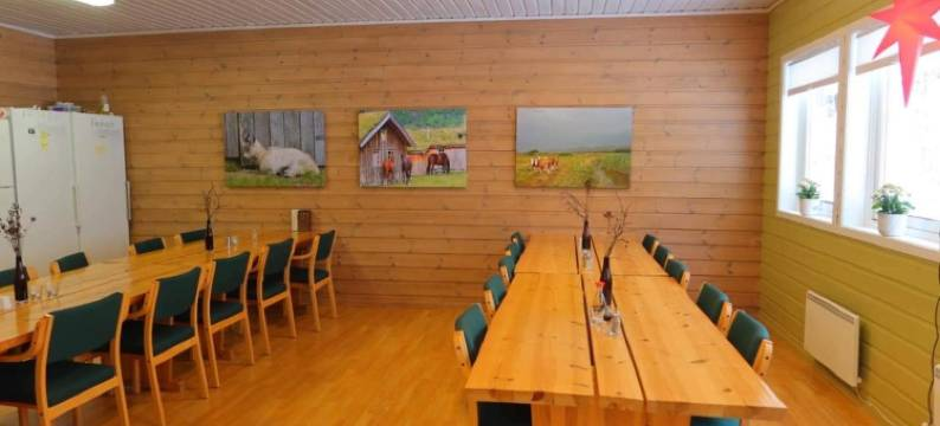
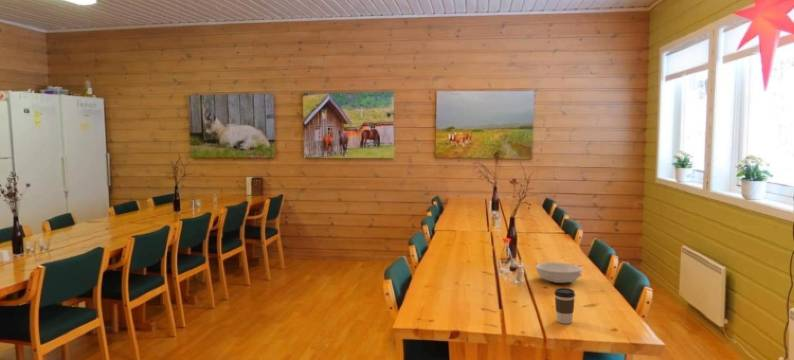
+ coffee cup [554,287,576,325]
+ serving bowl [535,261,583,284]
